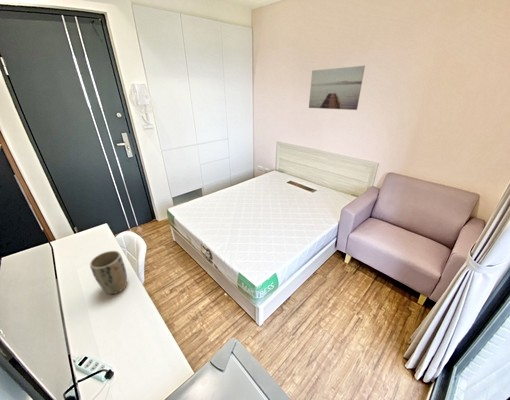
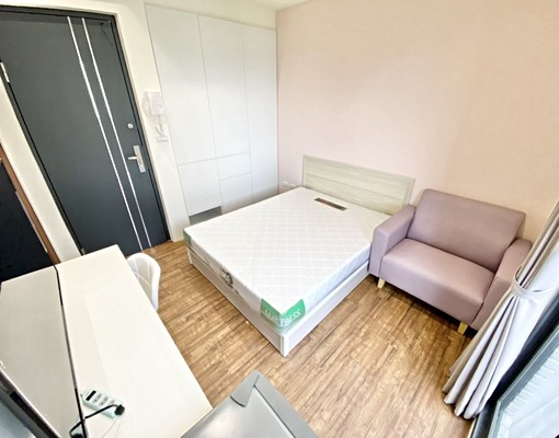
- plant pot [89,250,128,295]
- wall art [308,65,366,111]
